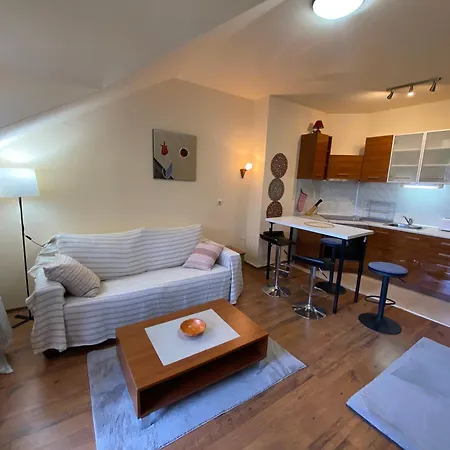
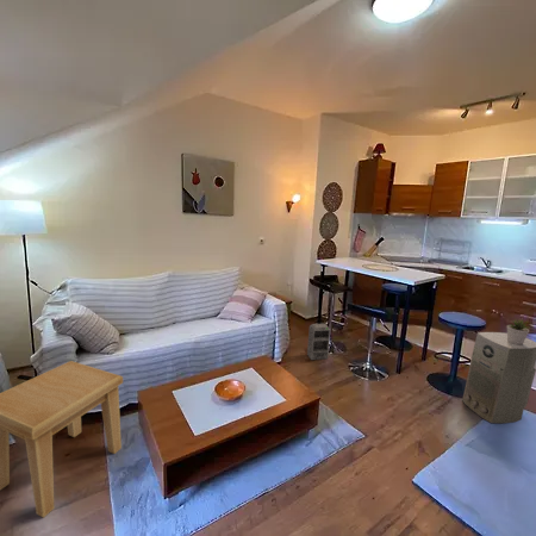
+ air purifier [461,331,536,424]
+ potted plant [506,318,531,345]
+ speaker [306,323,331,361]
+ side table [0,360,124,519]
